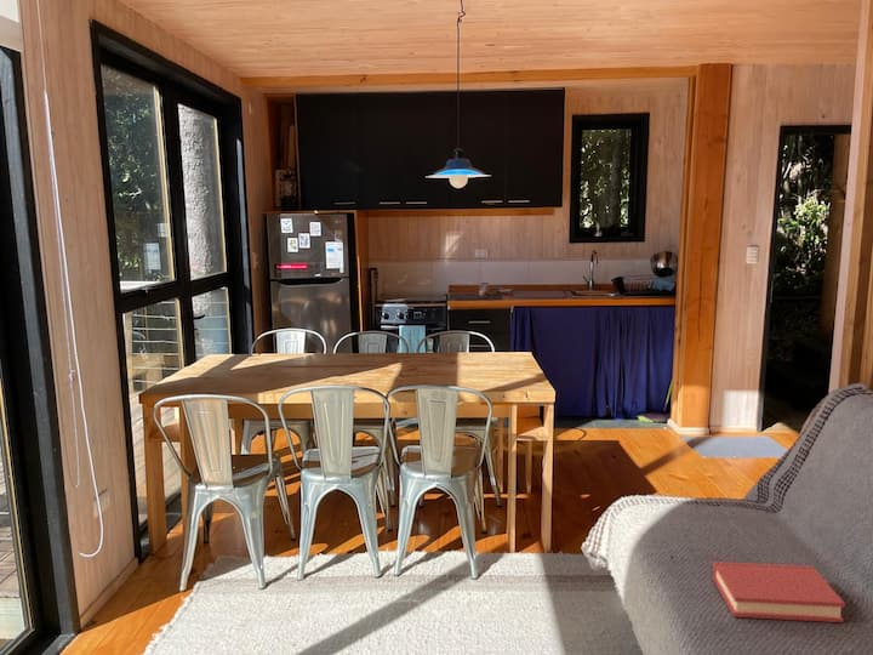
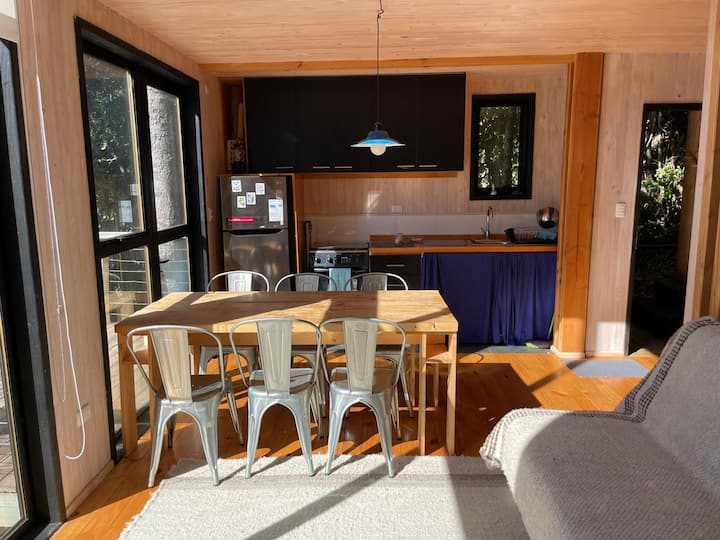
- hardback book [712,560,846,623]
